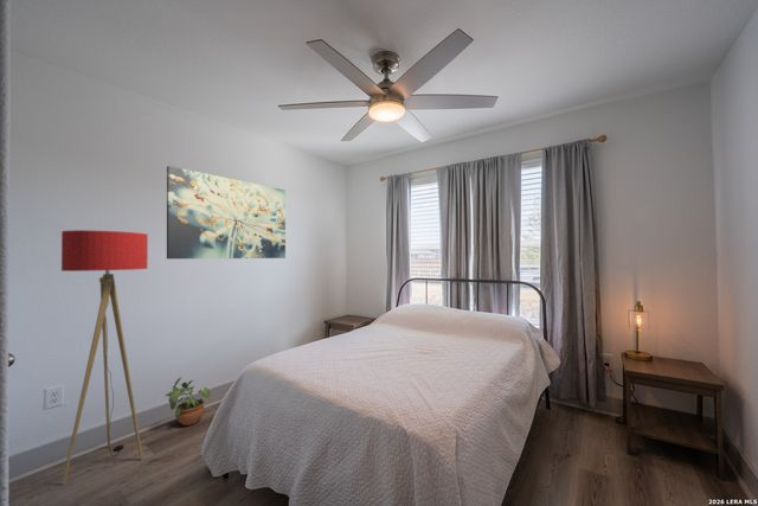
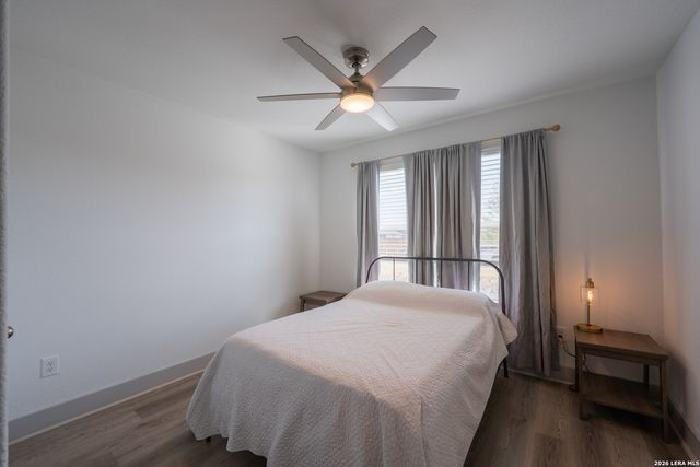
- wall art [166,165,287,260]
- potted plant [165,377,212,427]
- floor lamp [60,229,149,486]
